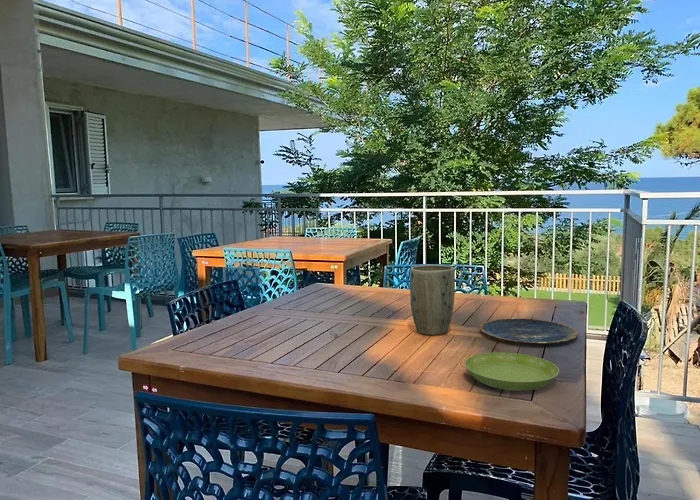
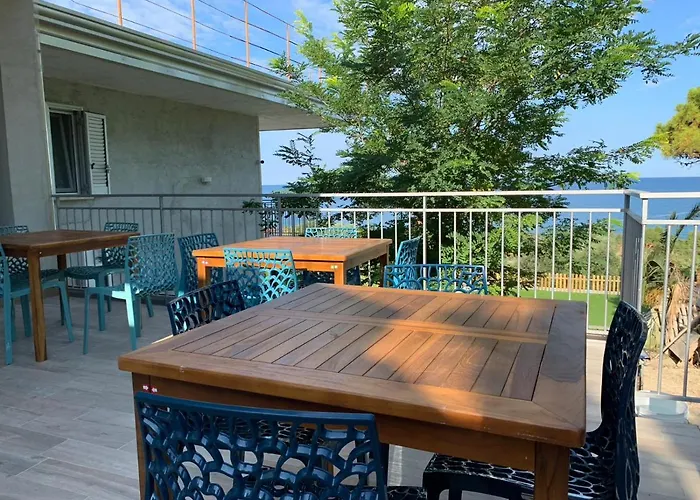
- plate [479,317,579,345]
- plant pot [409,264,456,336]
- saucer [464,352,560,392]
